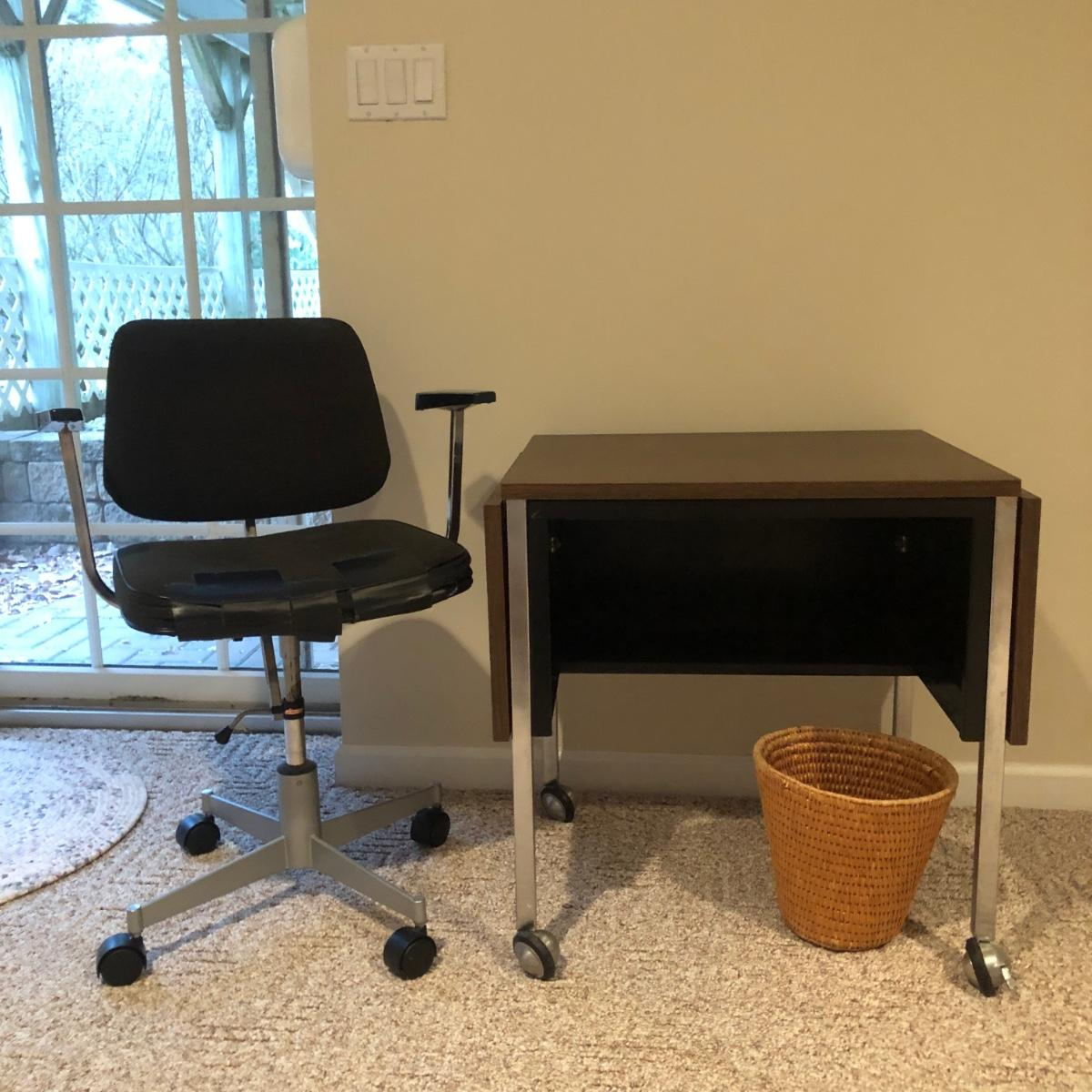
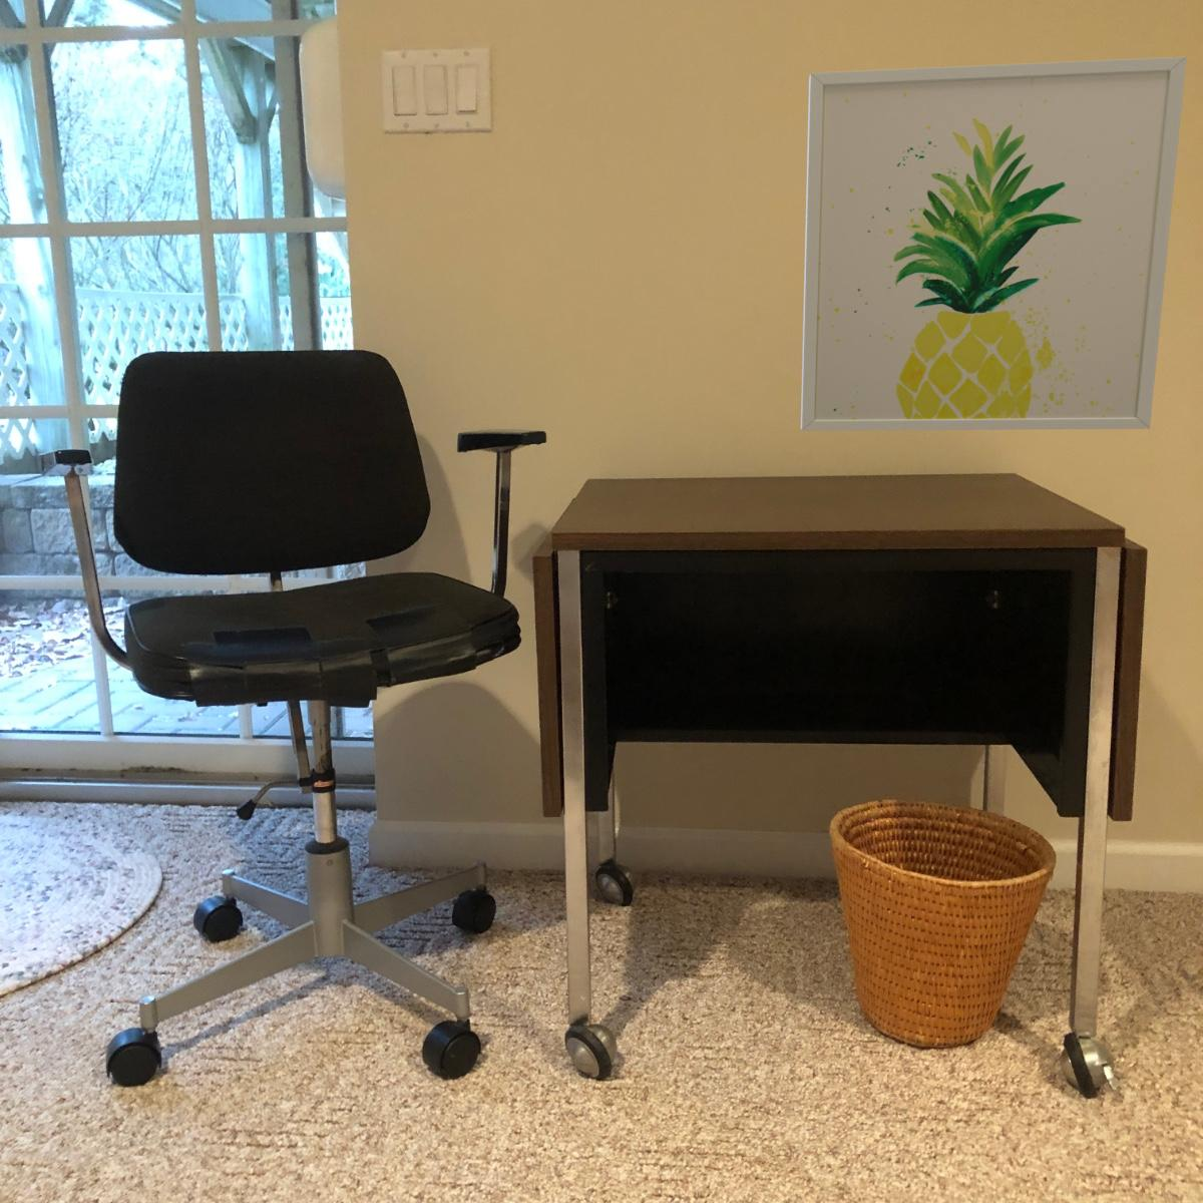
+ wall art [800,56,1186,432]
